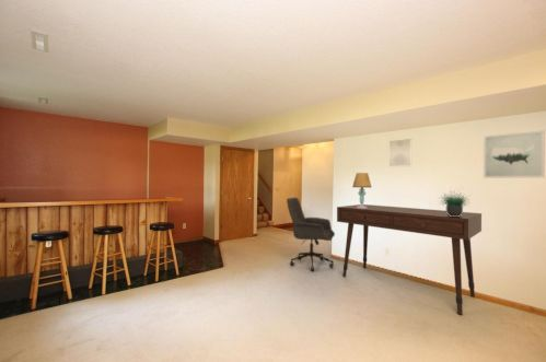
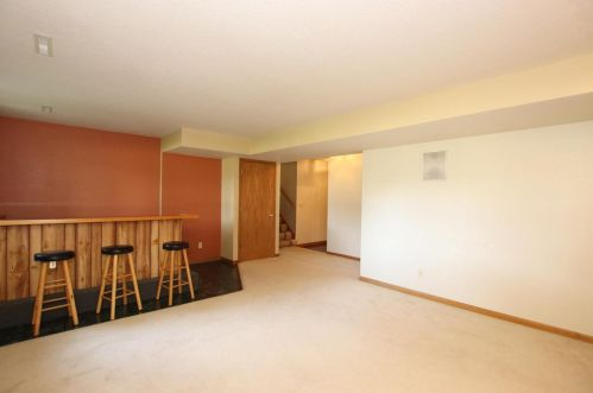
- potted plant [435,185,474,217]
- office chair [286,197,336,272]
- wall art [483,129,546,179]
- table lamp [351,172,372,209]
- desk [336,203,483,316]
